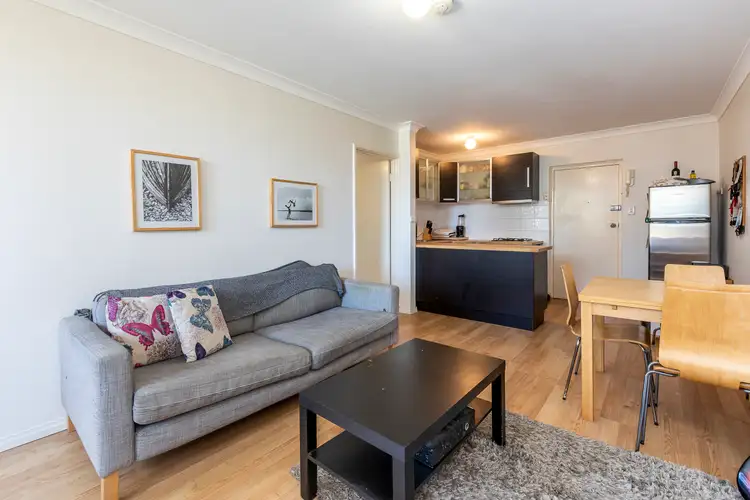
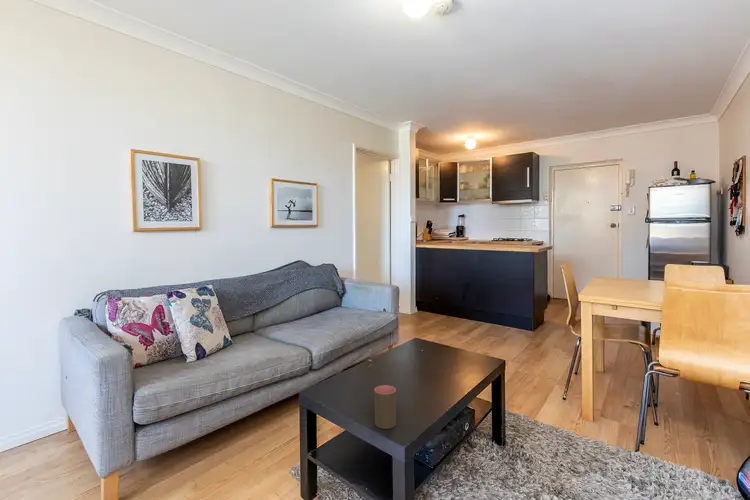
+ cup [374,384,397,430]
